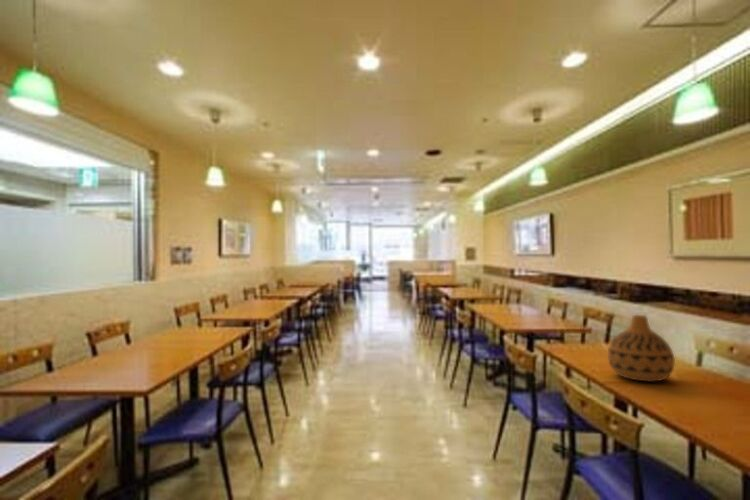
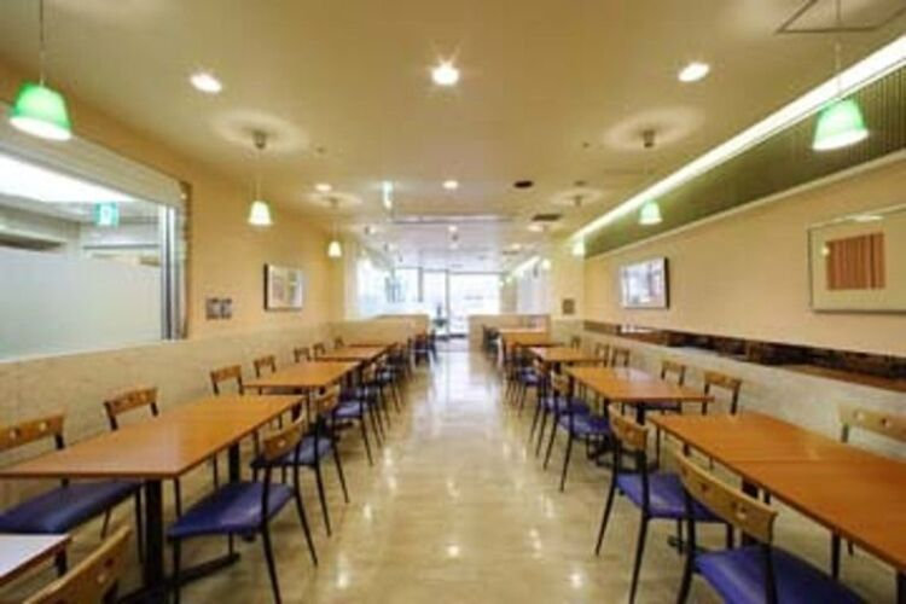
- vase [607,314,676,383]
